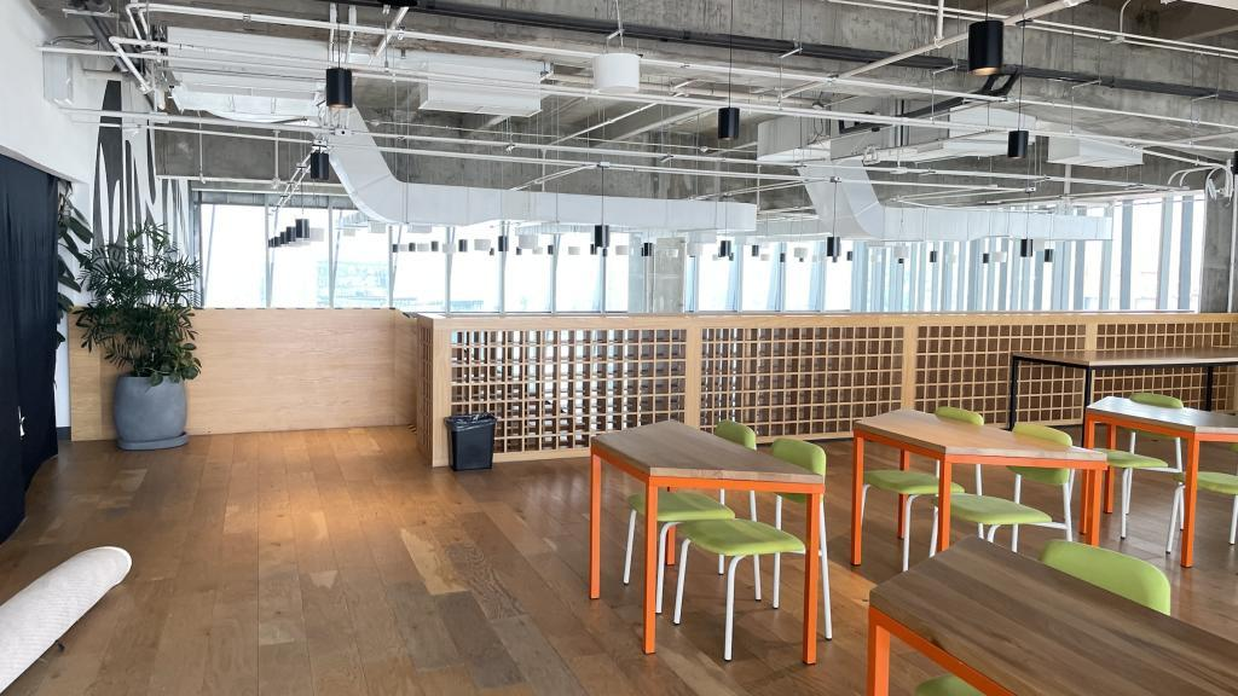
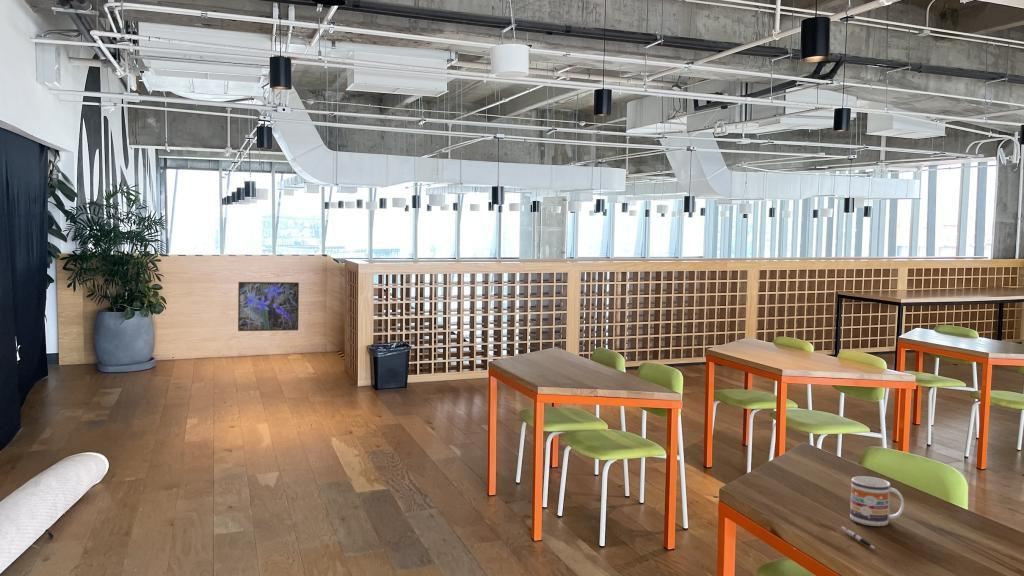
+ mug [849,475,905,527]
+ pen [840,525,877,550]
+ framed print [237,281,300,332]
